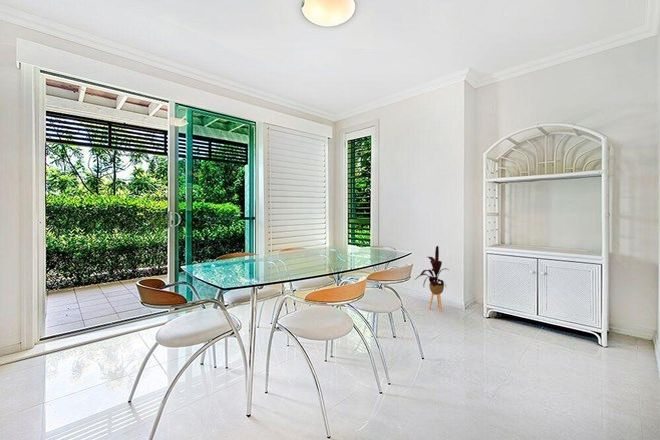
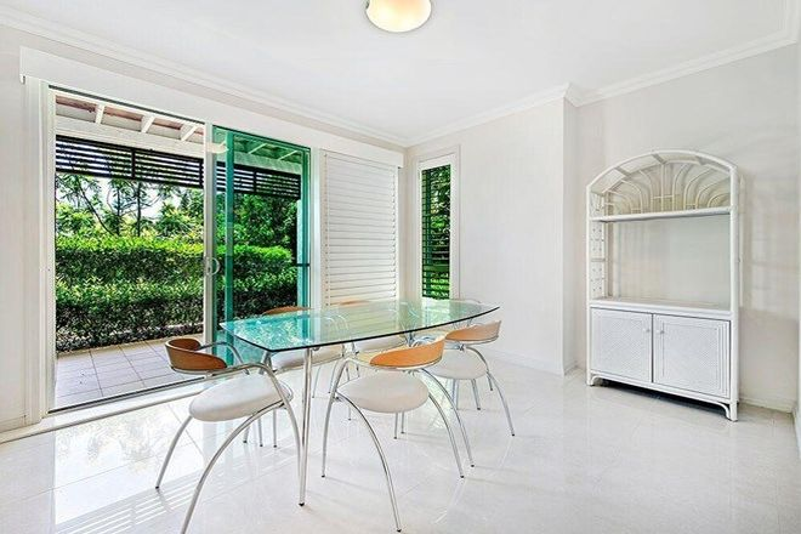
- house plant [415,245,450,312]
